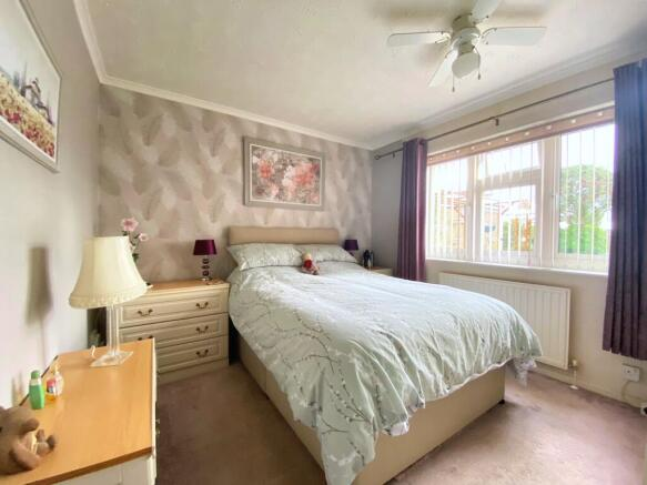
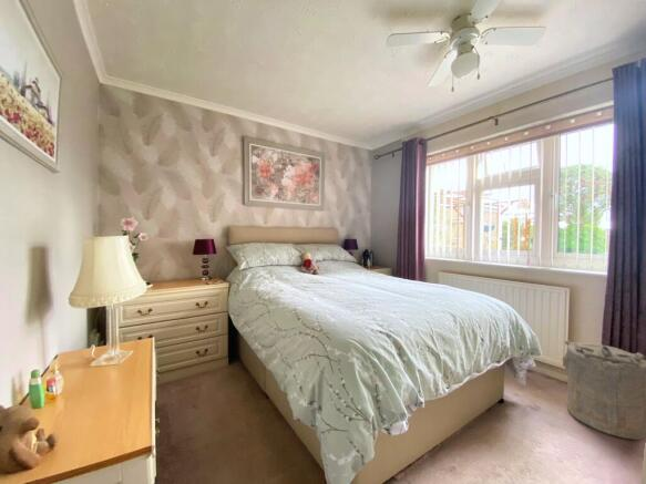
+ laundry hamper [562,339,646,441]
